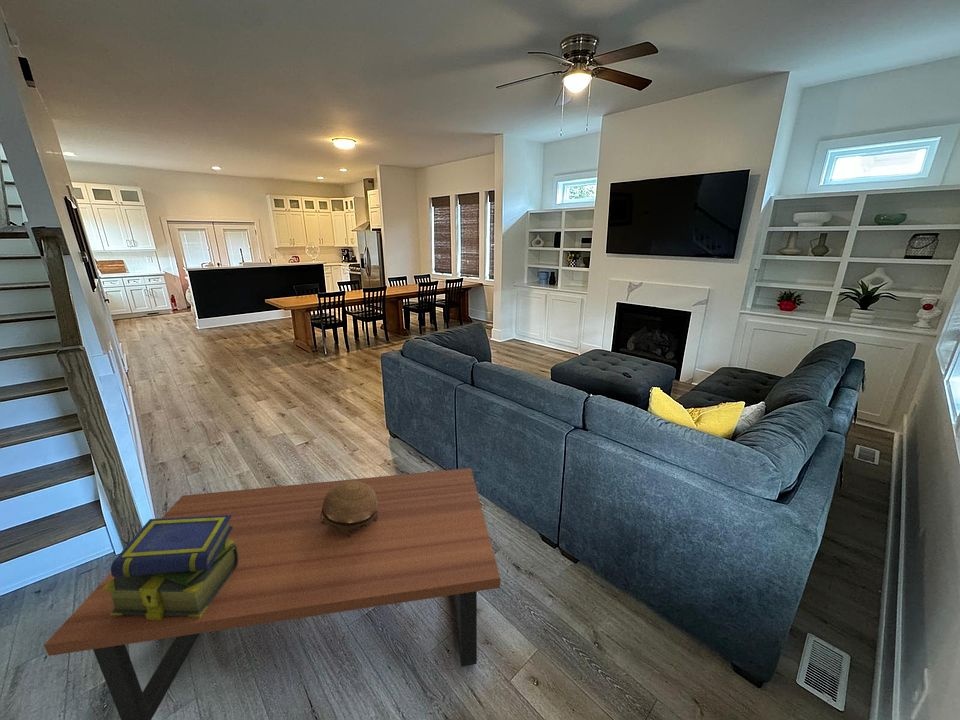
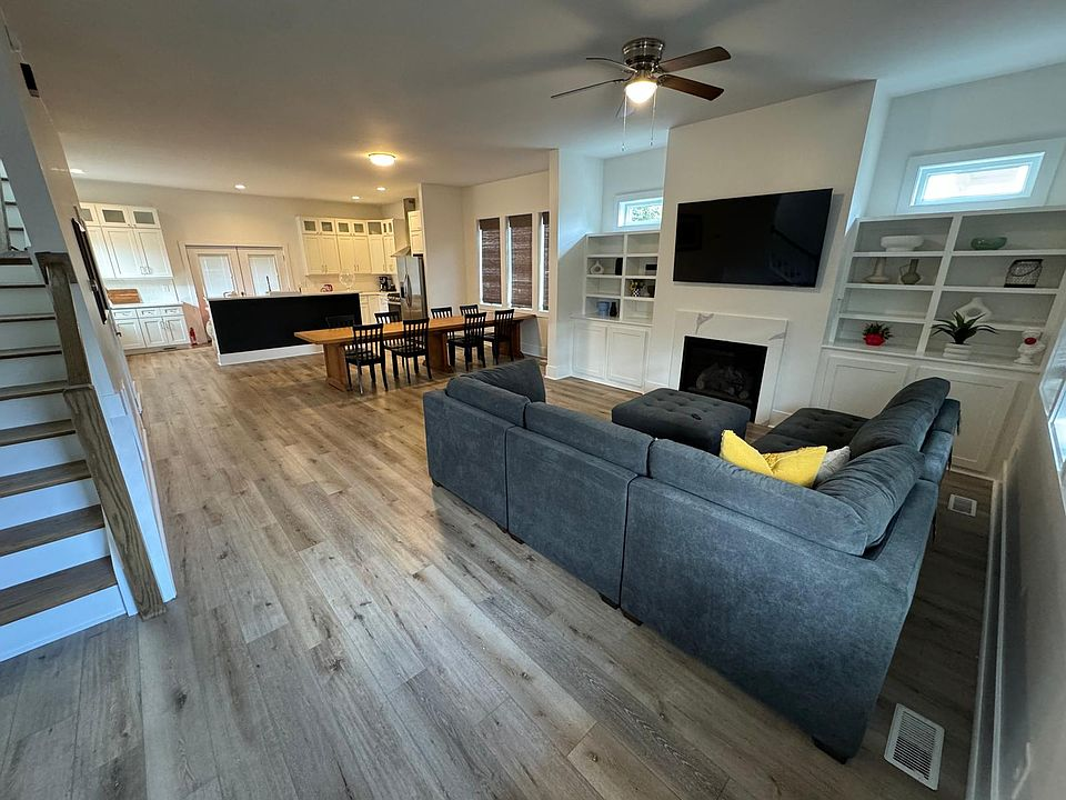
- stack of books [102,515,238,620]
- decorative bowl [320,481,378,538]
- coffee table [43,467,501,720]
